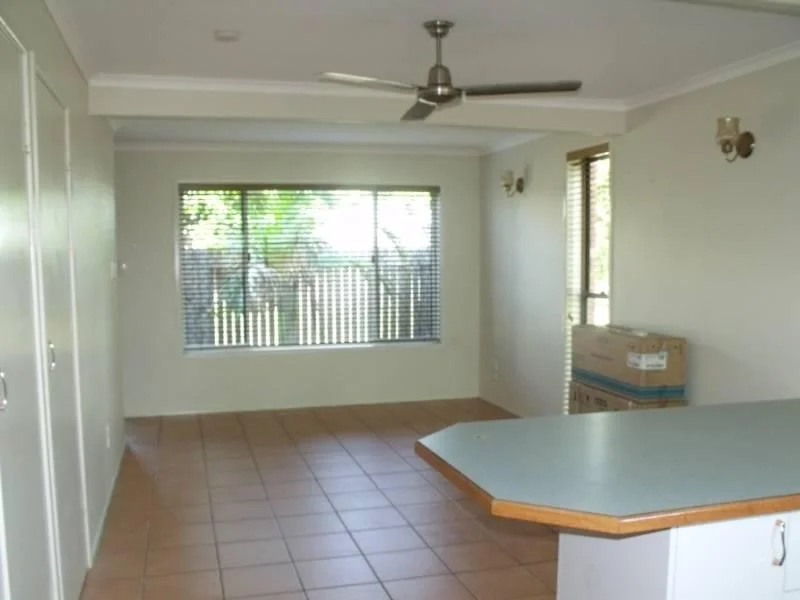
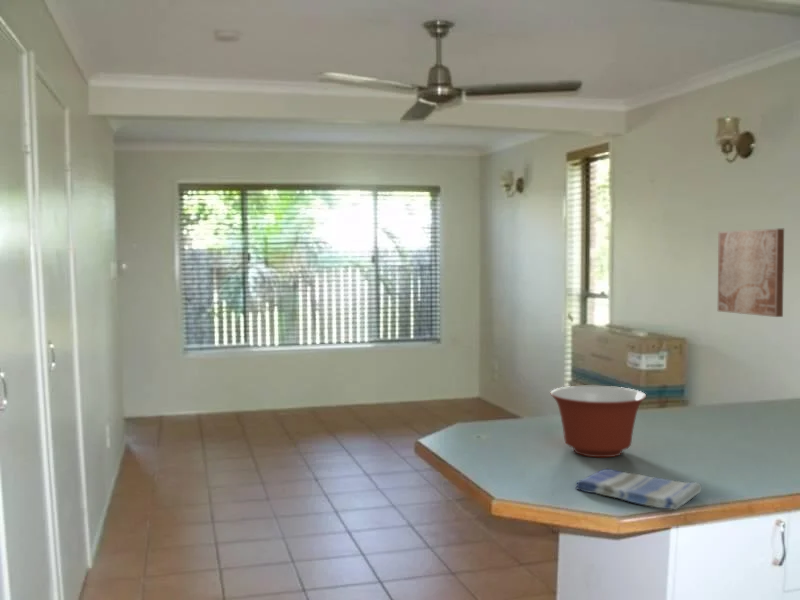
+ wall art [717,228,785,318]
+ dish towel [575,468,702,511]
+ mixing bowl [549,385,647,458]
